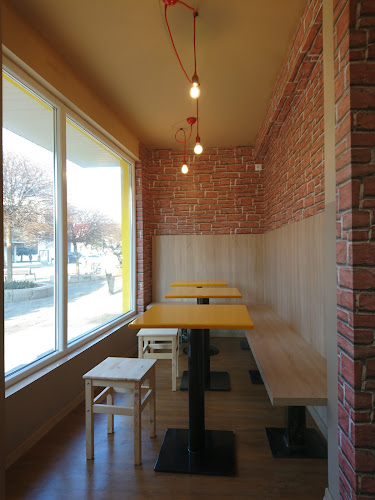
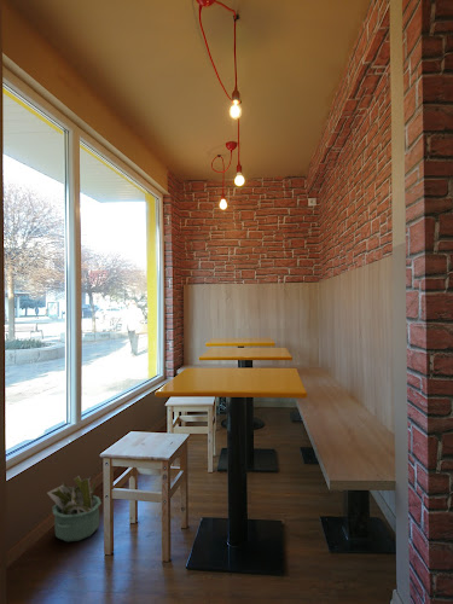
+ decorative plant [46,475,103,542]
